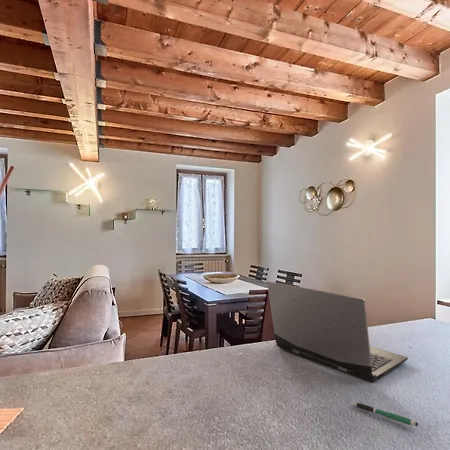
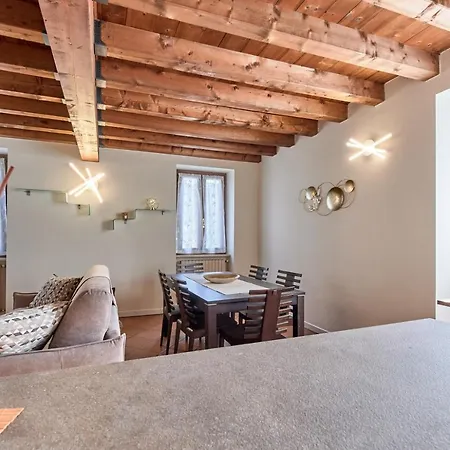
- pen [350,401,419,427]
- laptop computer [266,280,409,384]
